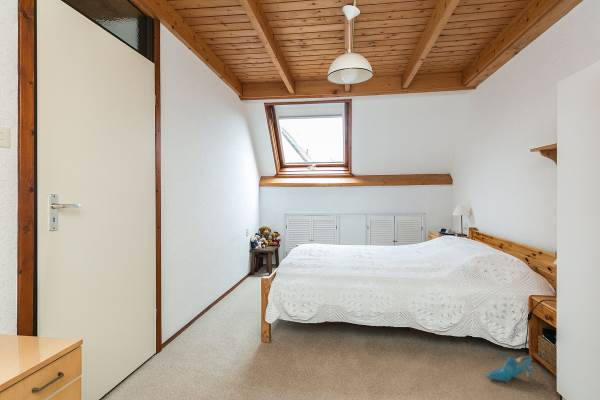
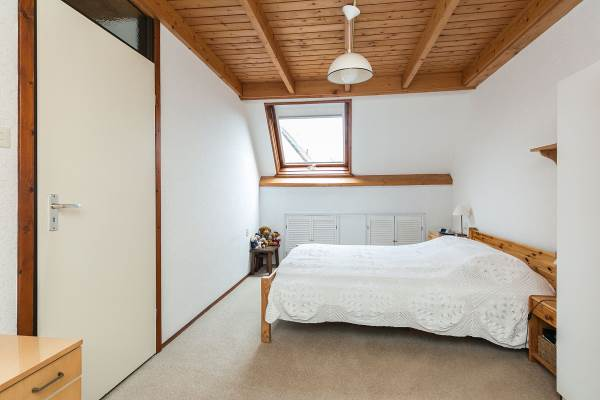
- shoe [486,355,534,382]
